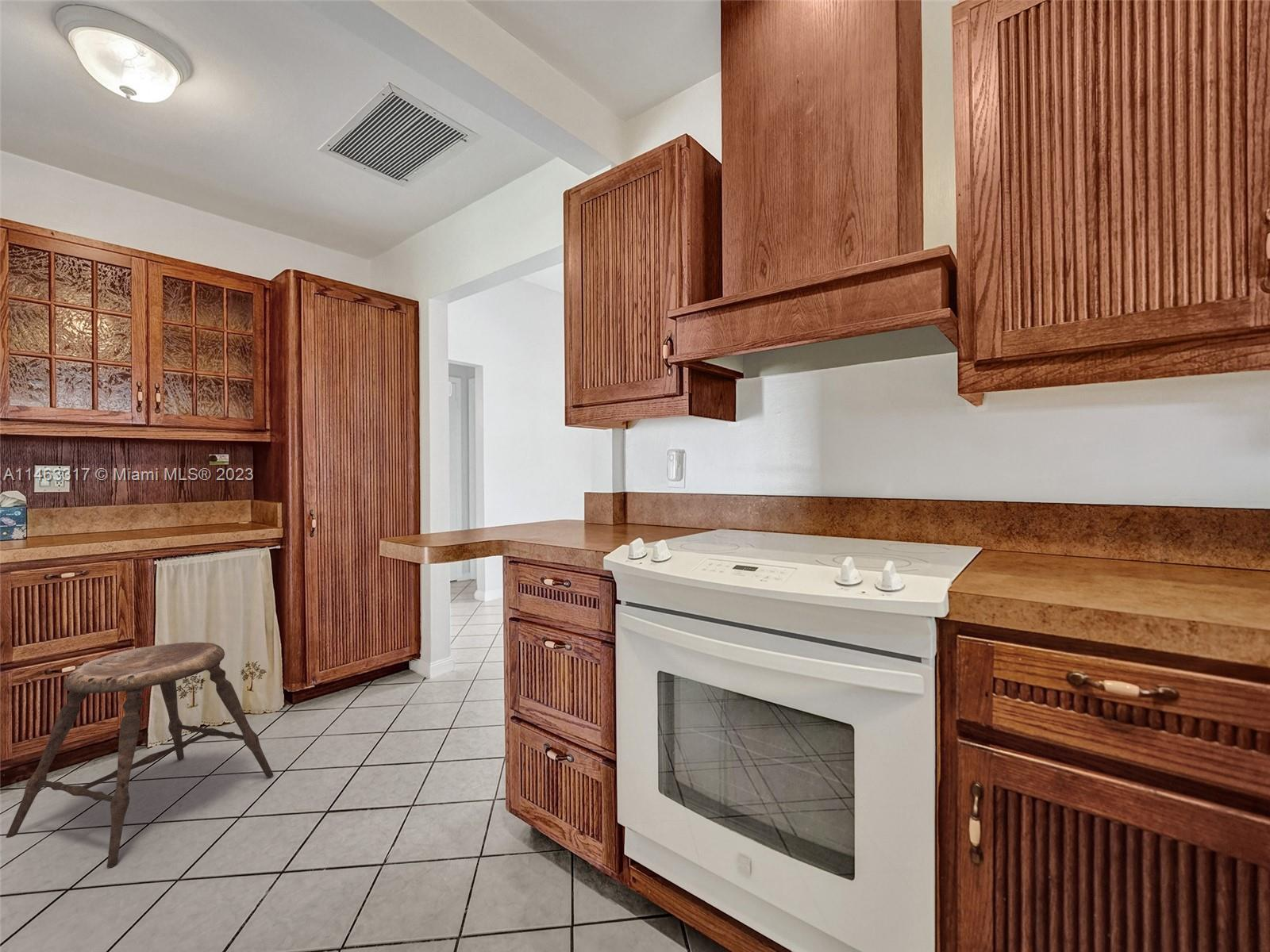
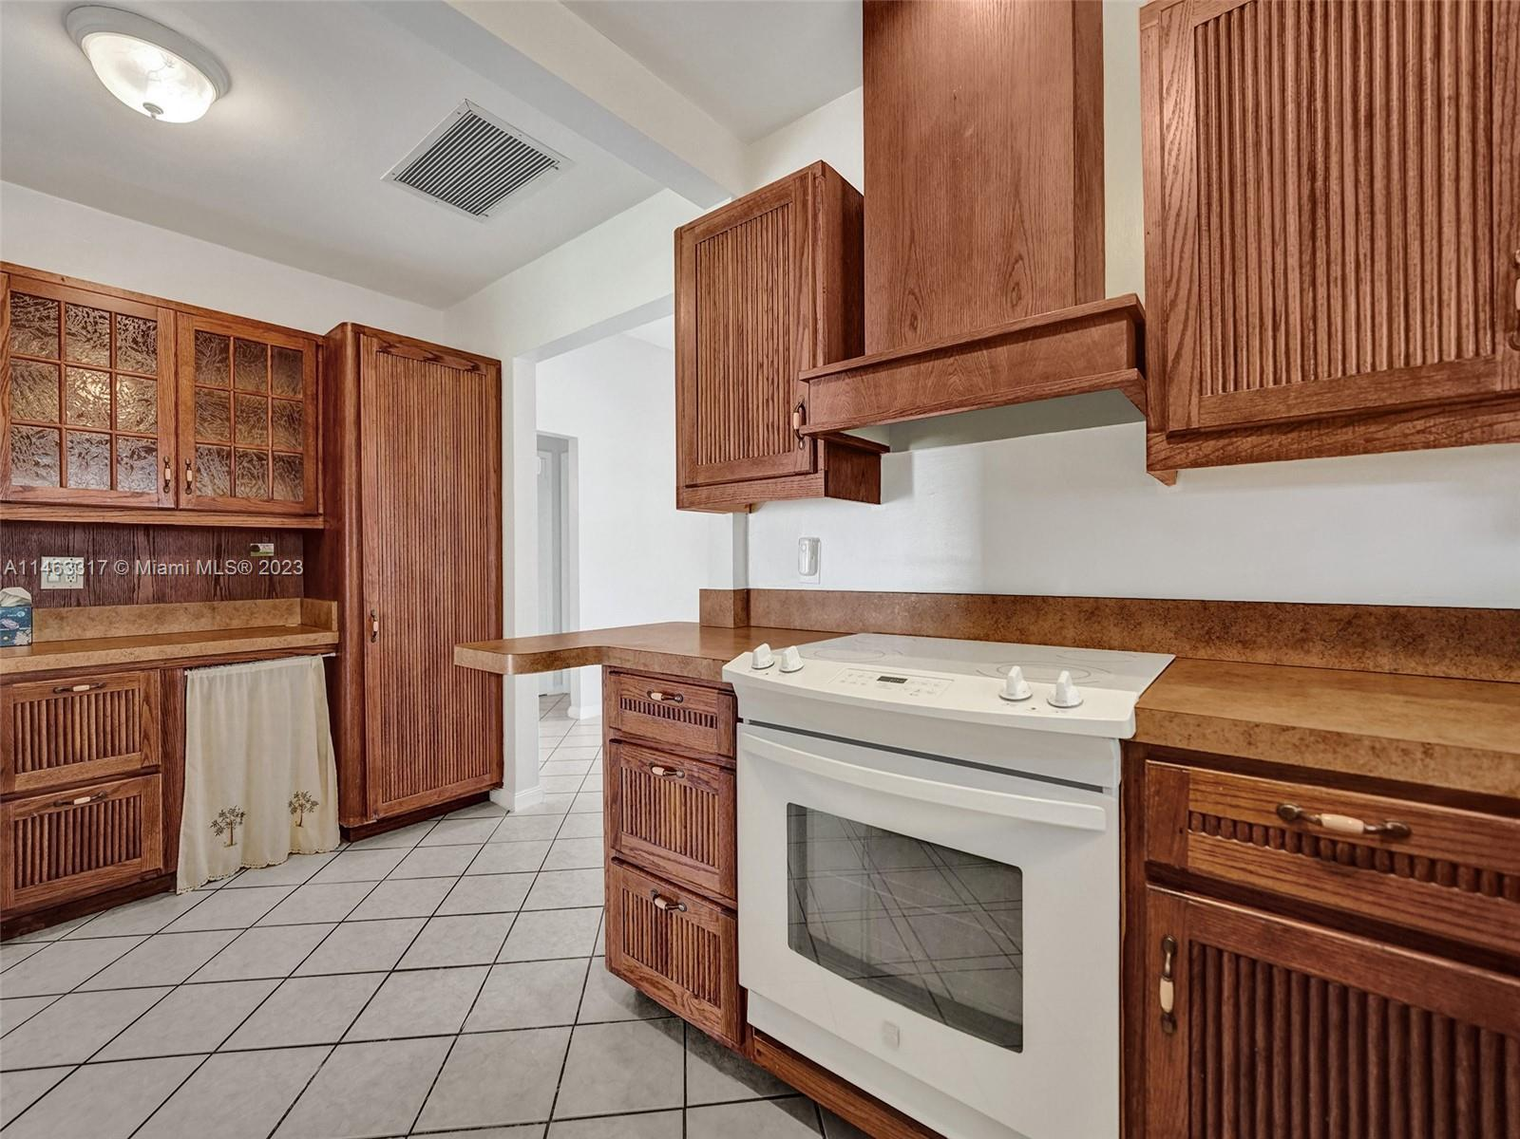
- stool [6,642,274,869]
